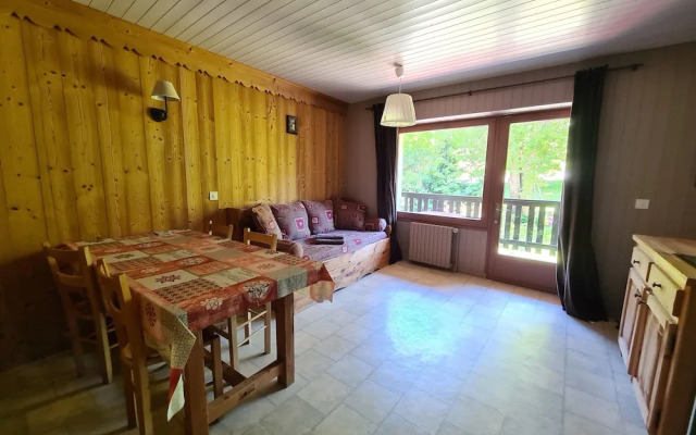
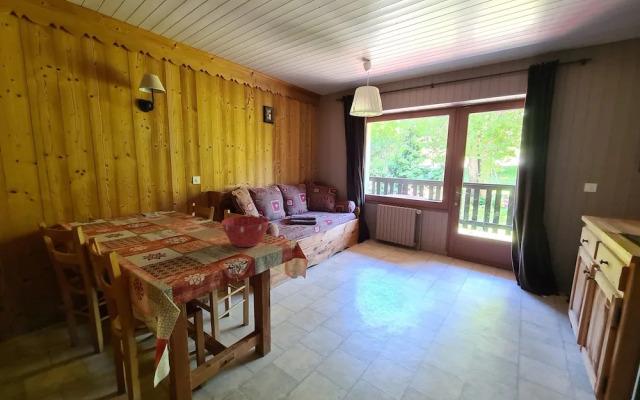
+ mixing bowl [221,215,270,248]
